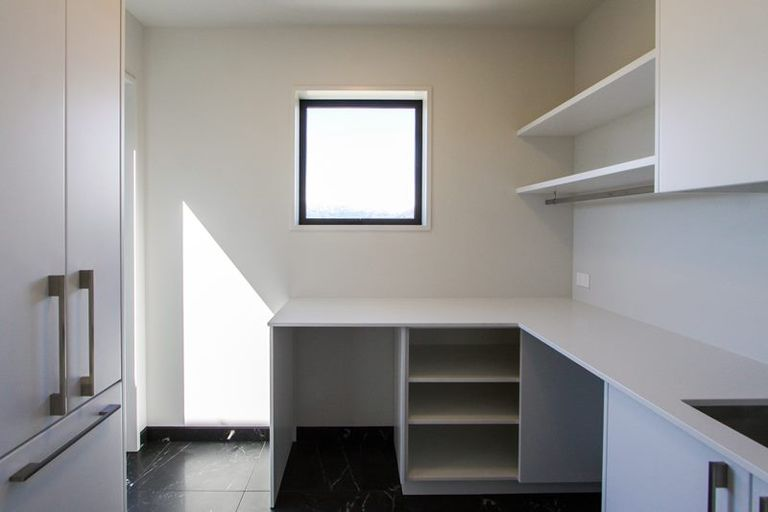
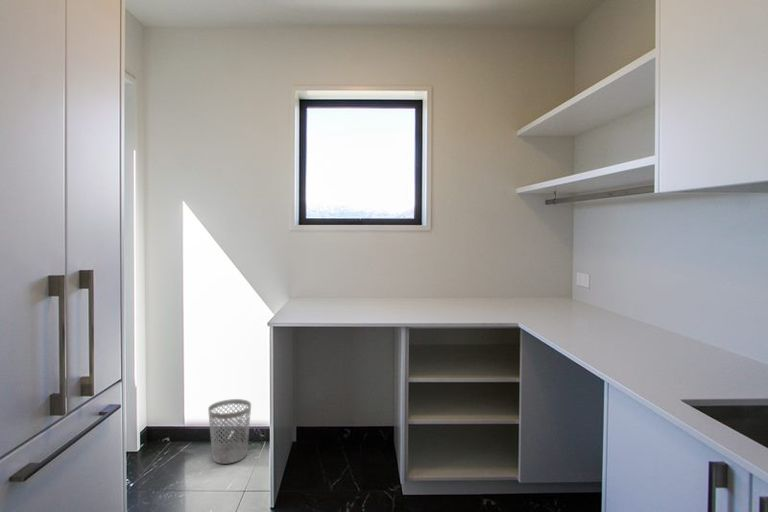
+ wastebasket [207,398,252,465]
